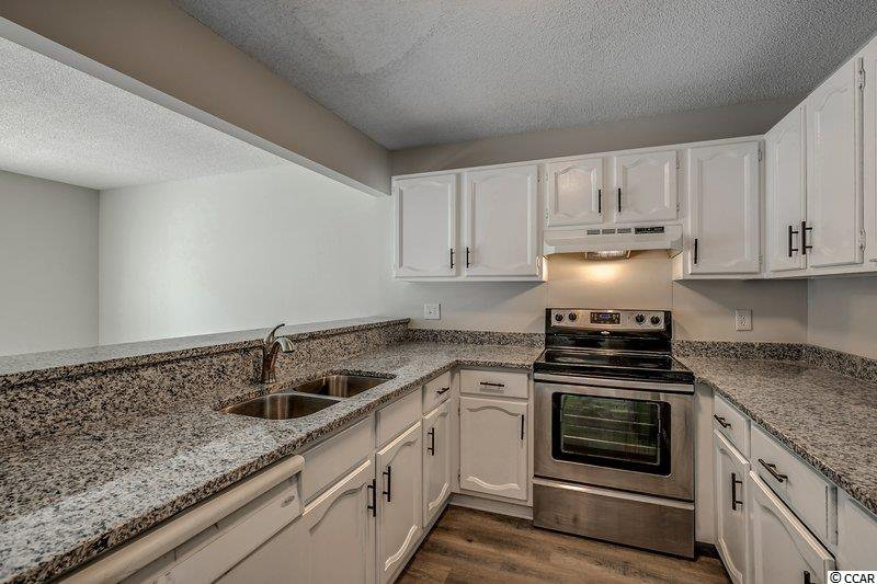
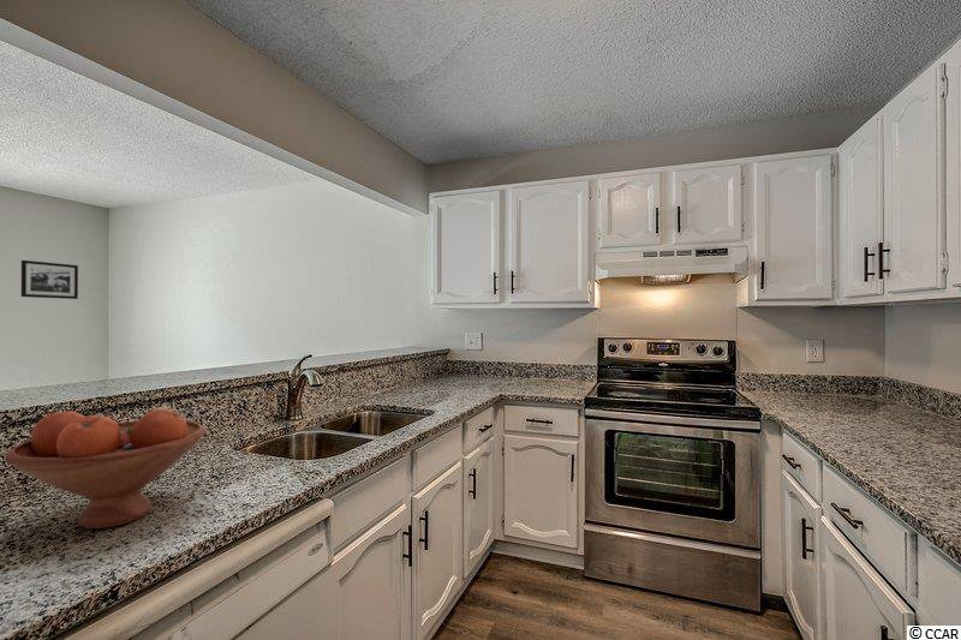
+ fruit bowl [4,407,207,530]
+ picture frame [20,259,79,300]
